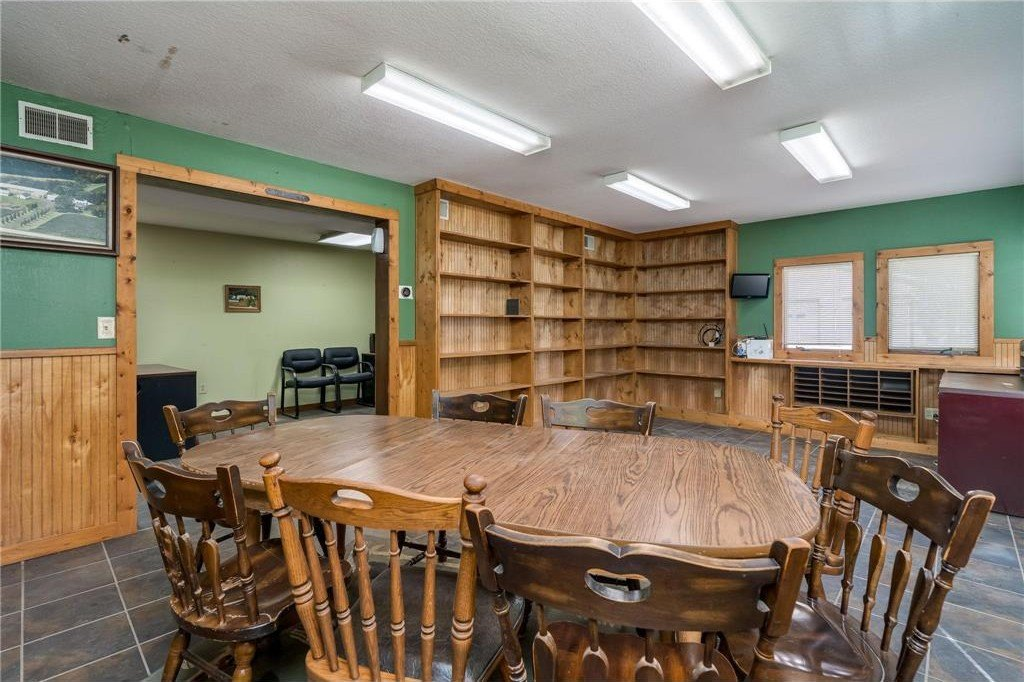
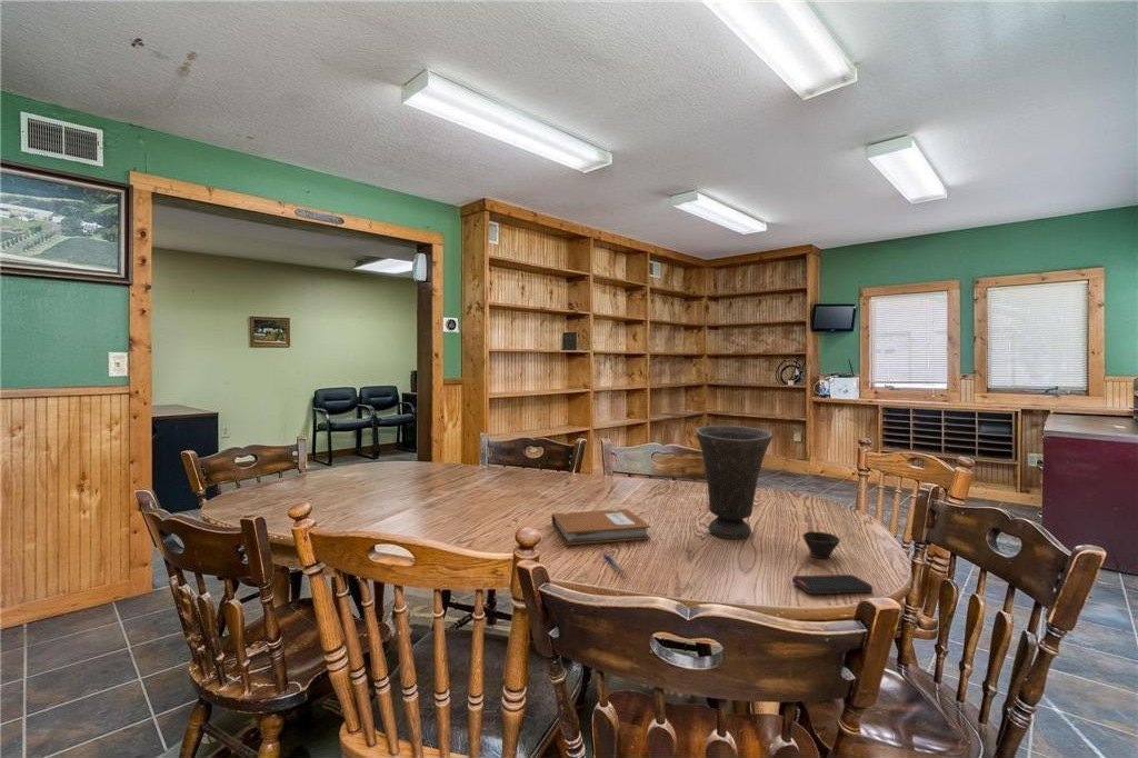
+ cup [801,530,841,559]
+ notebook [550,508,651,547]
+ vase [695,425,773,540]
+ pen [601,552,628,574]
+ smartphone [791,574,874,595]
